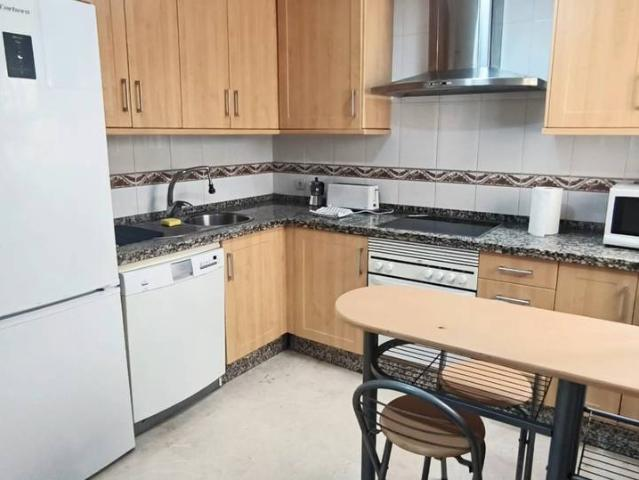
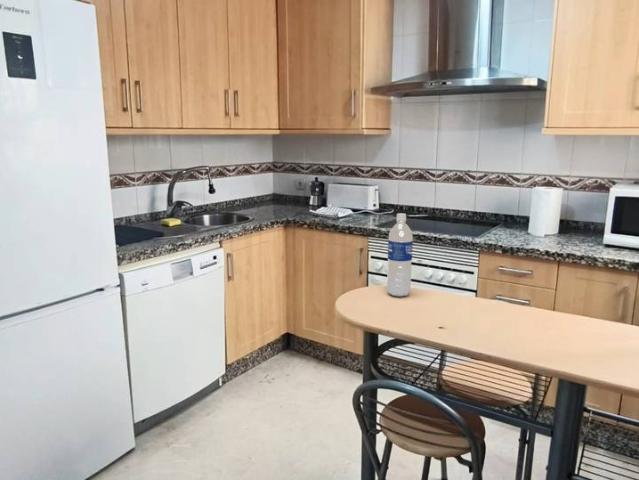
+ water bottle [386,212,414,298]
